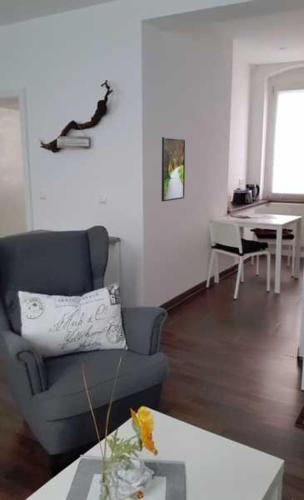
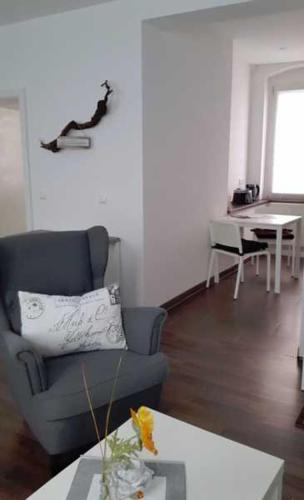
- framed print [161,136,186,203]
